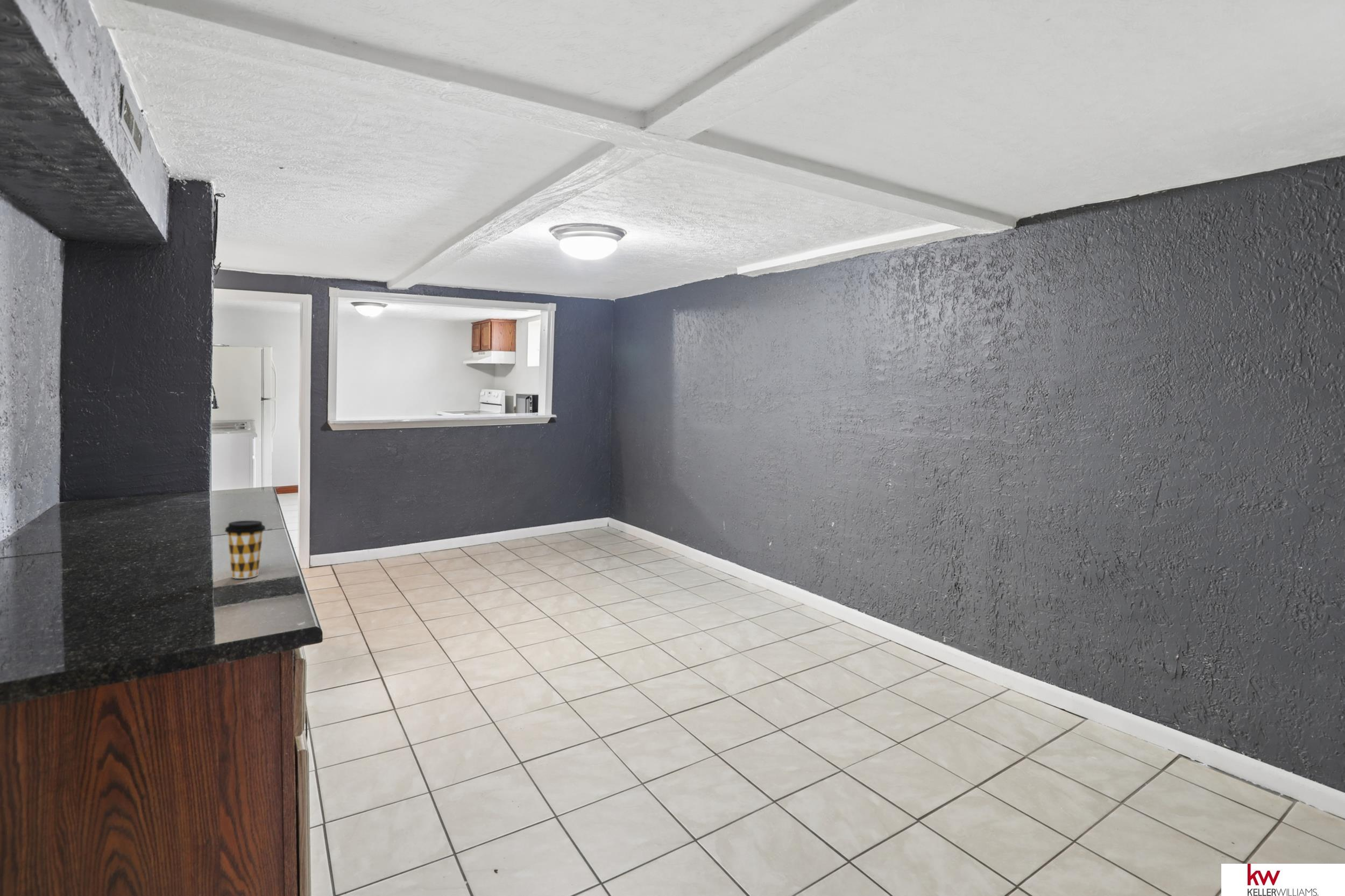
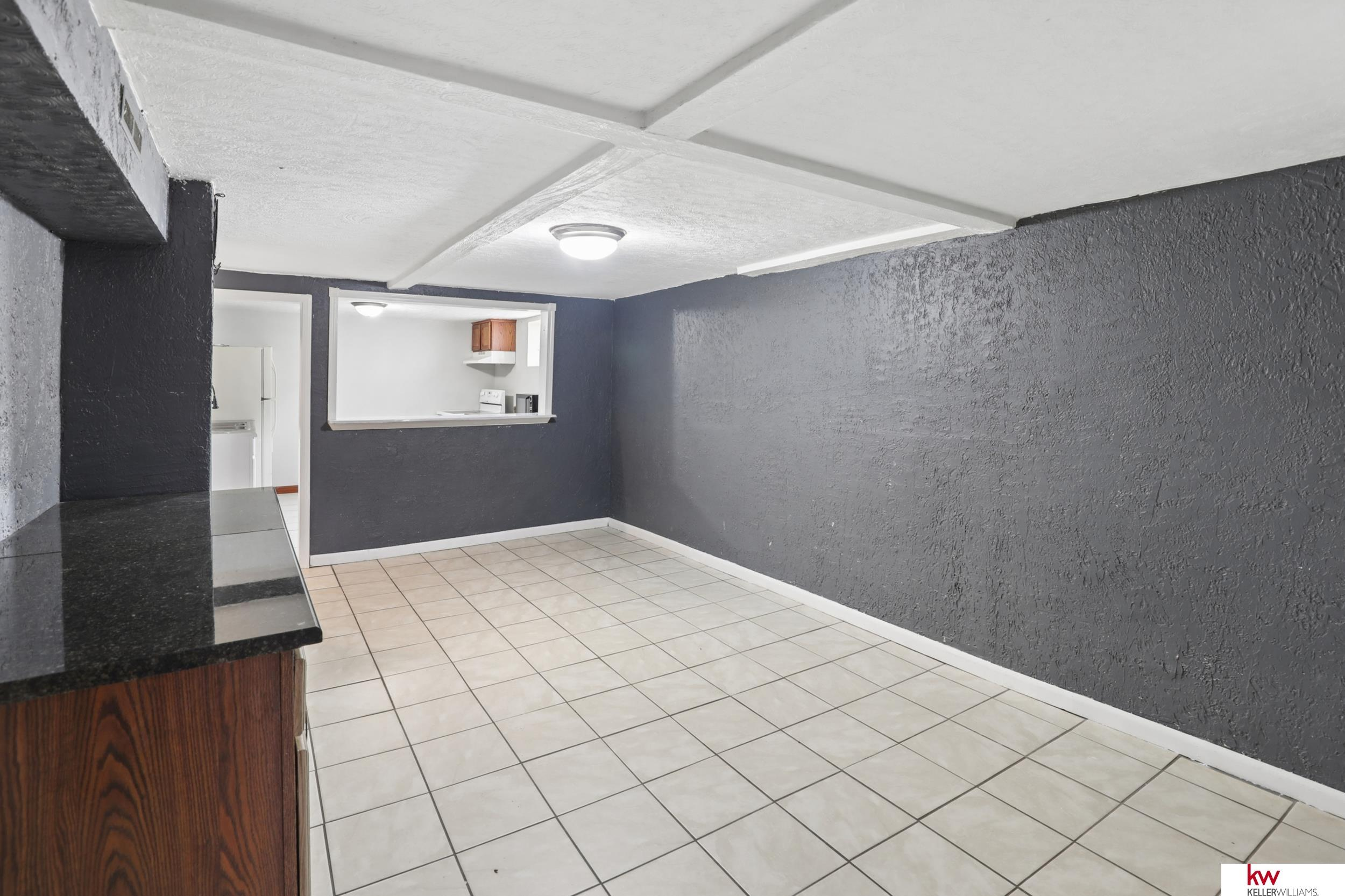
- coffee cup [224,520,266,579]
